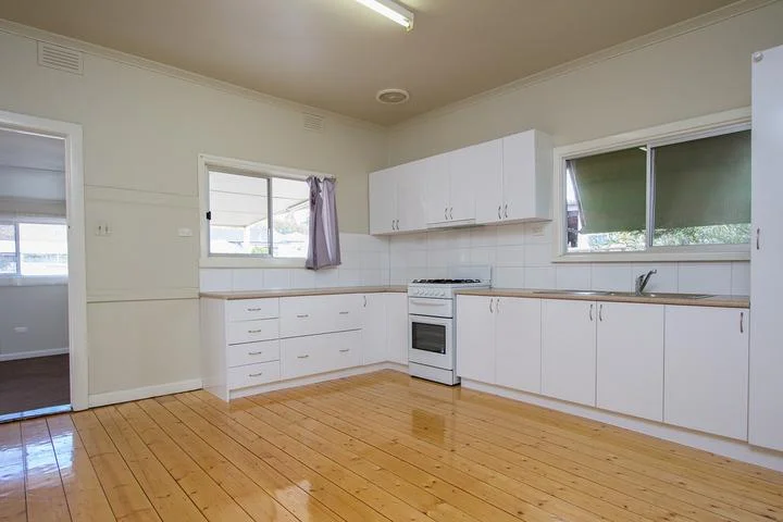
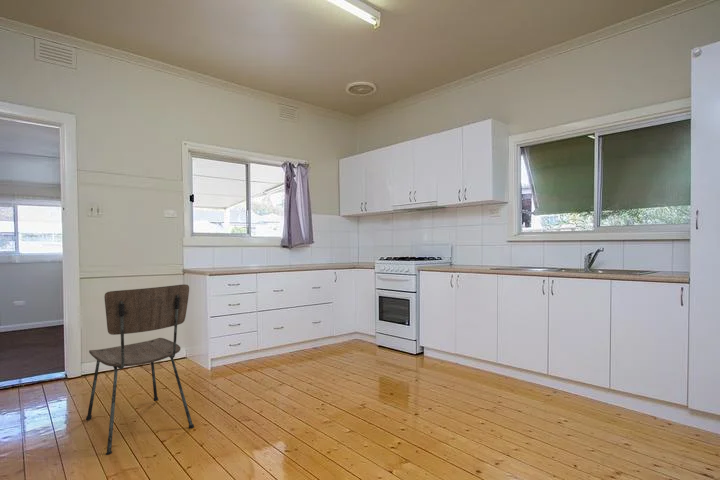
+ dining chair [85,283,195,456]
